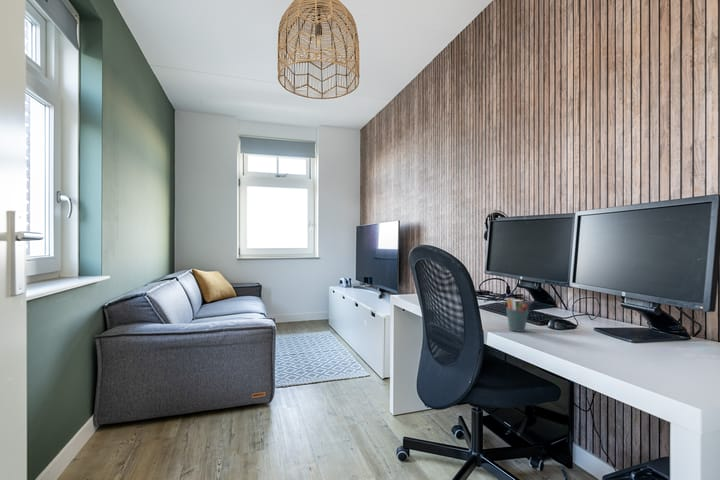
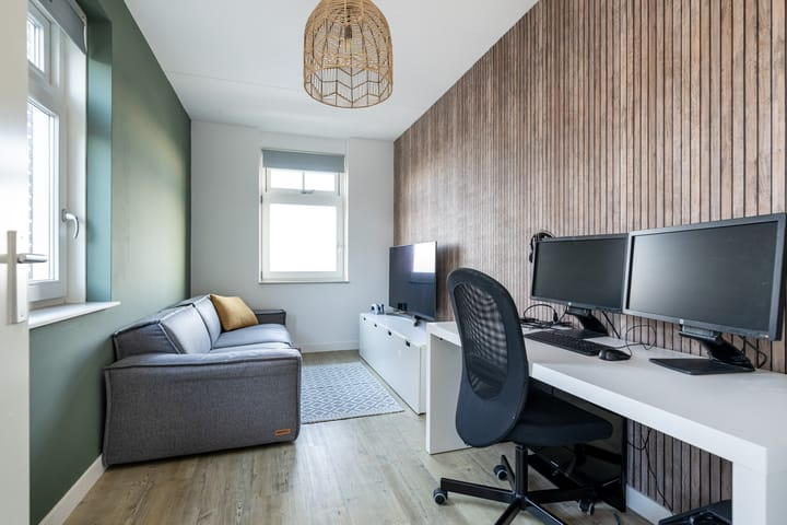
- pen holder [505,297,530,333]
